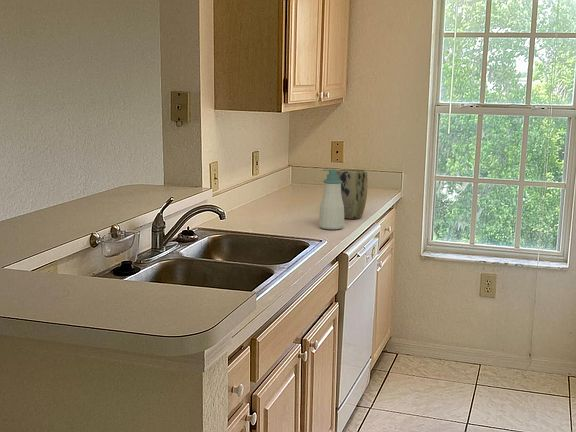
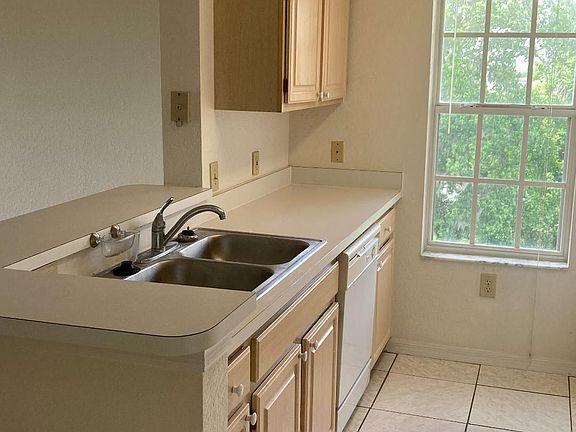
- soap bottle [318,168,345,230]
- plant pot [336,168,368,220]
